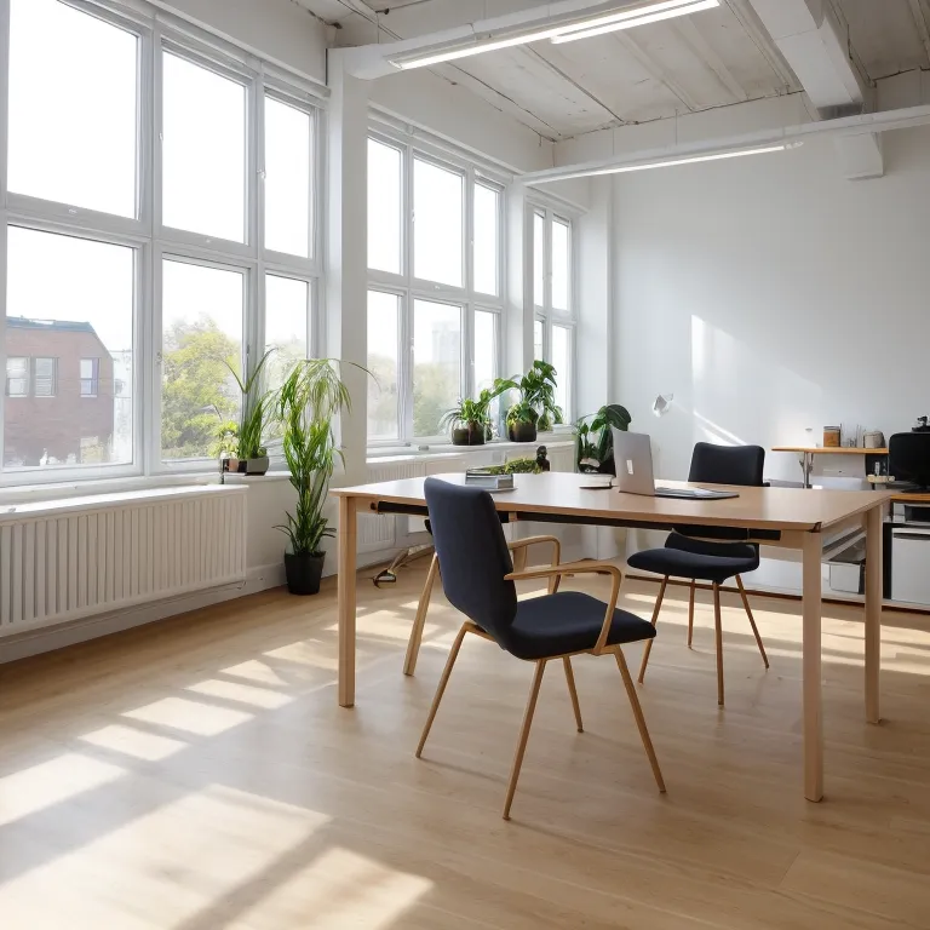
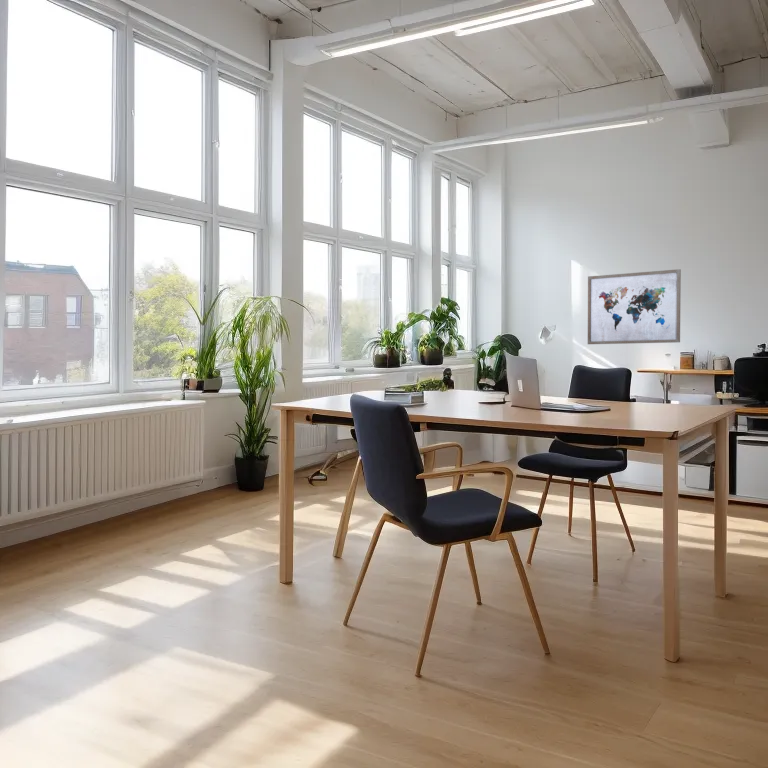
+ wall art [587,268,682,345]
